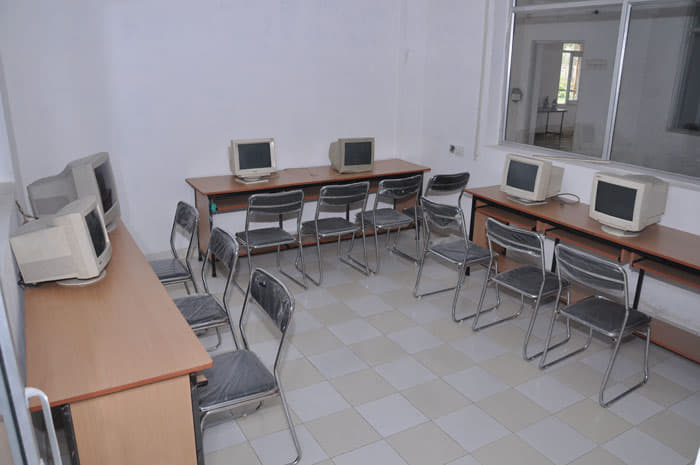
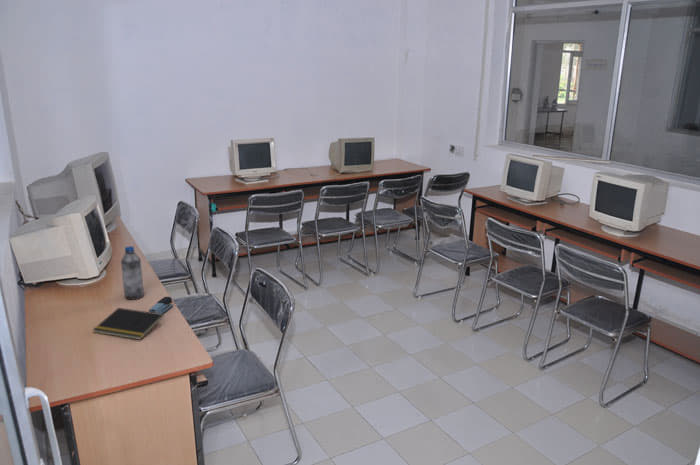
+ notepad [92,307,165,341]
+ stapler [148,296,174,315]
+ water bottle [120,245,145,301]
